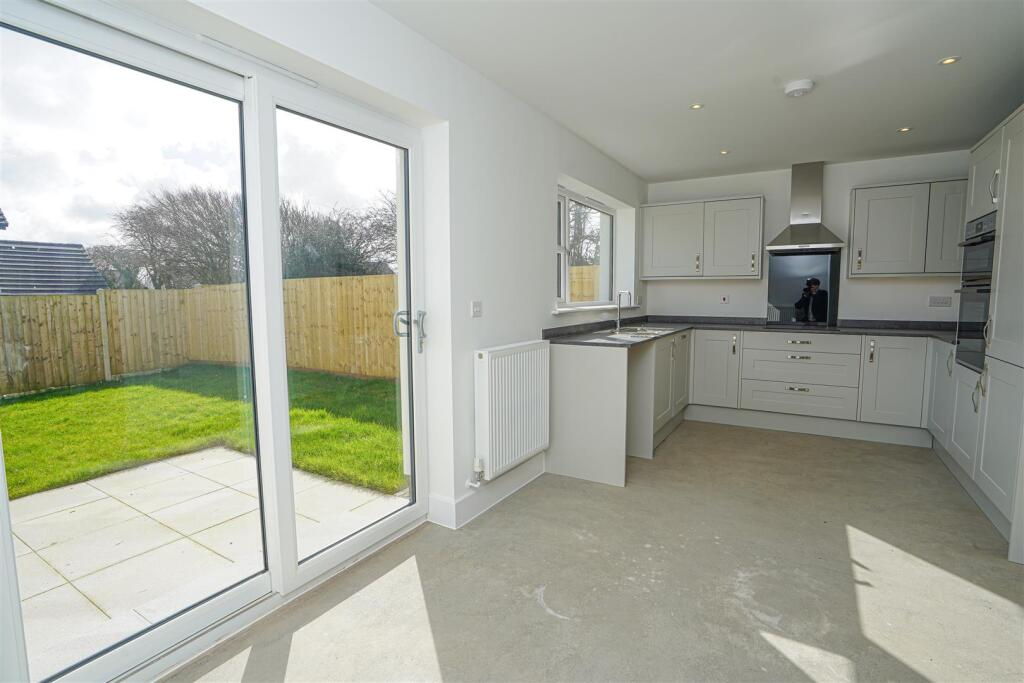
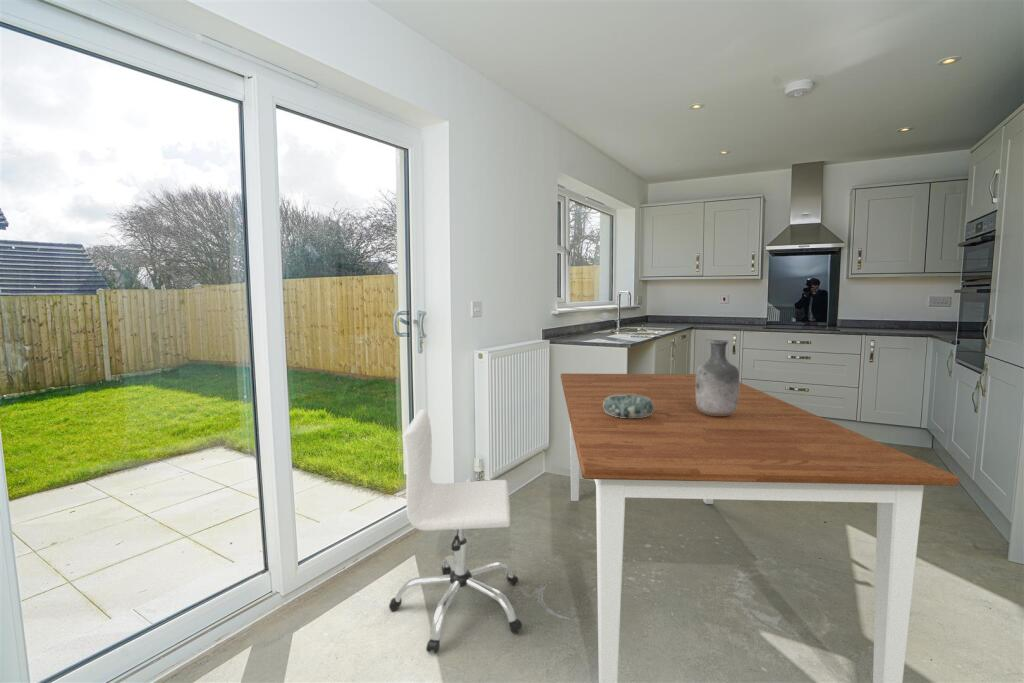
+ dining table [560,373,959,683]
+ chair [388,409,524,654]
+ decorative bowl [603,395,654,418]
+ vase [696,339,740,416]
